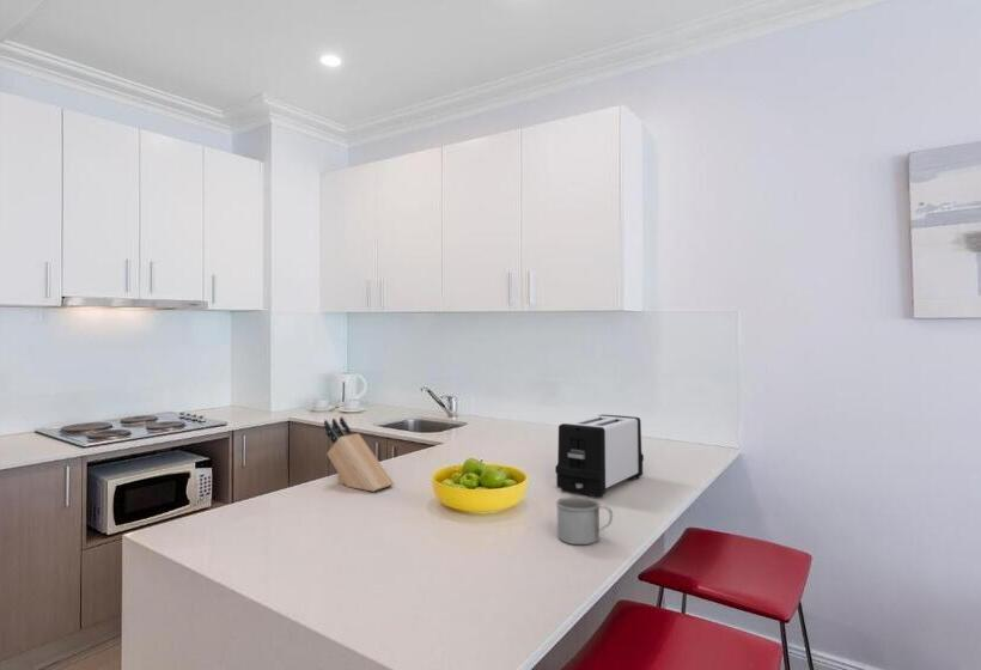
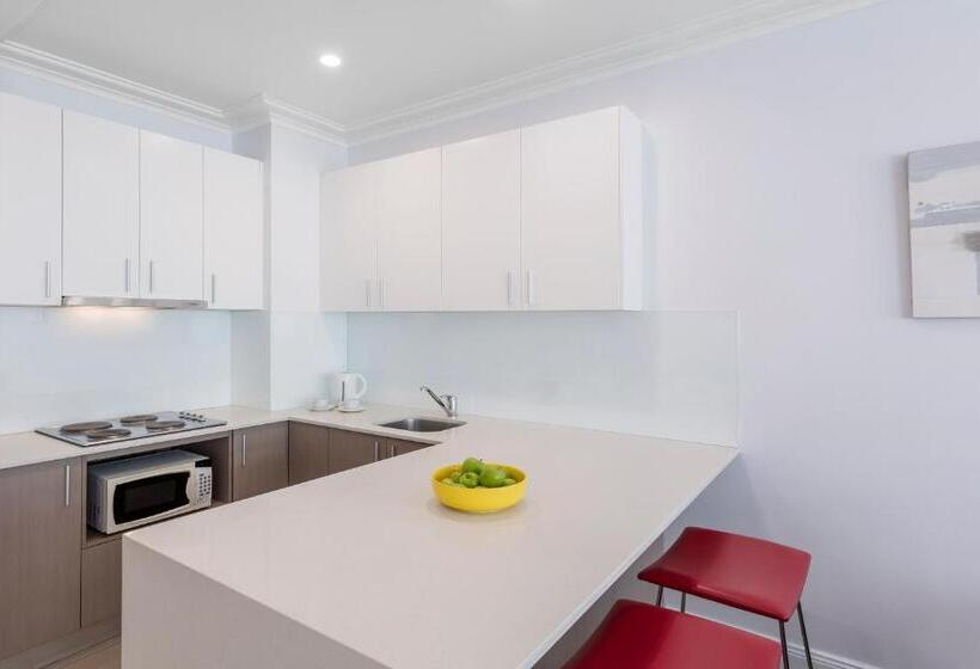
- knife block [323,415,395,493]
- mug [555,495,614,546]
- toaster [554,414,645,498]
